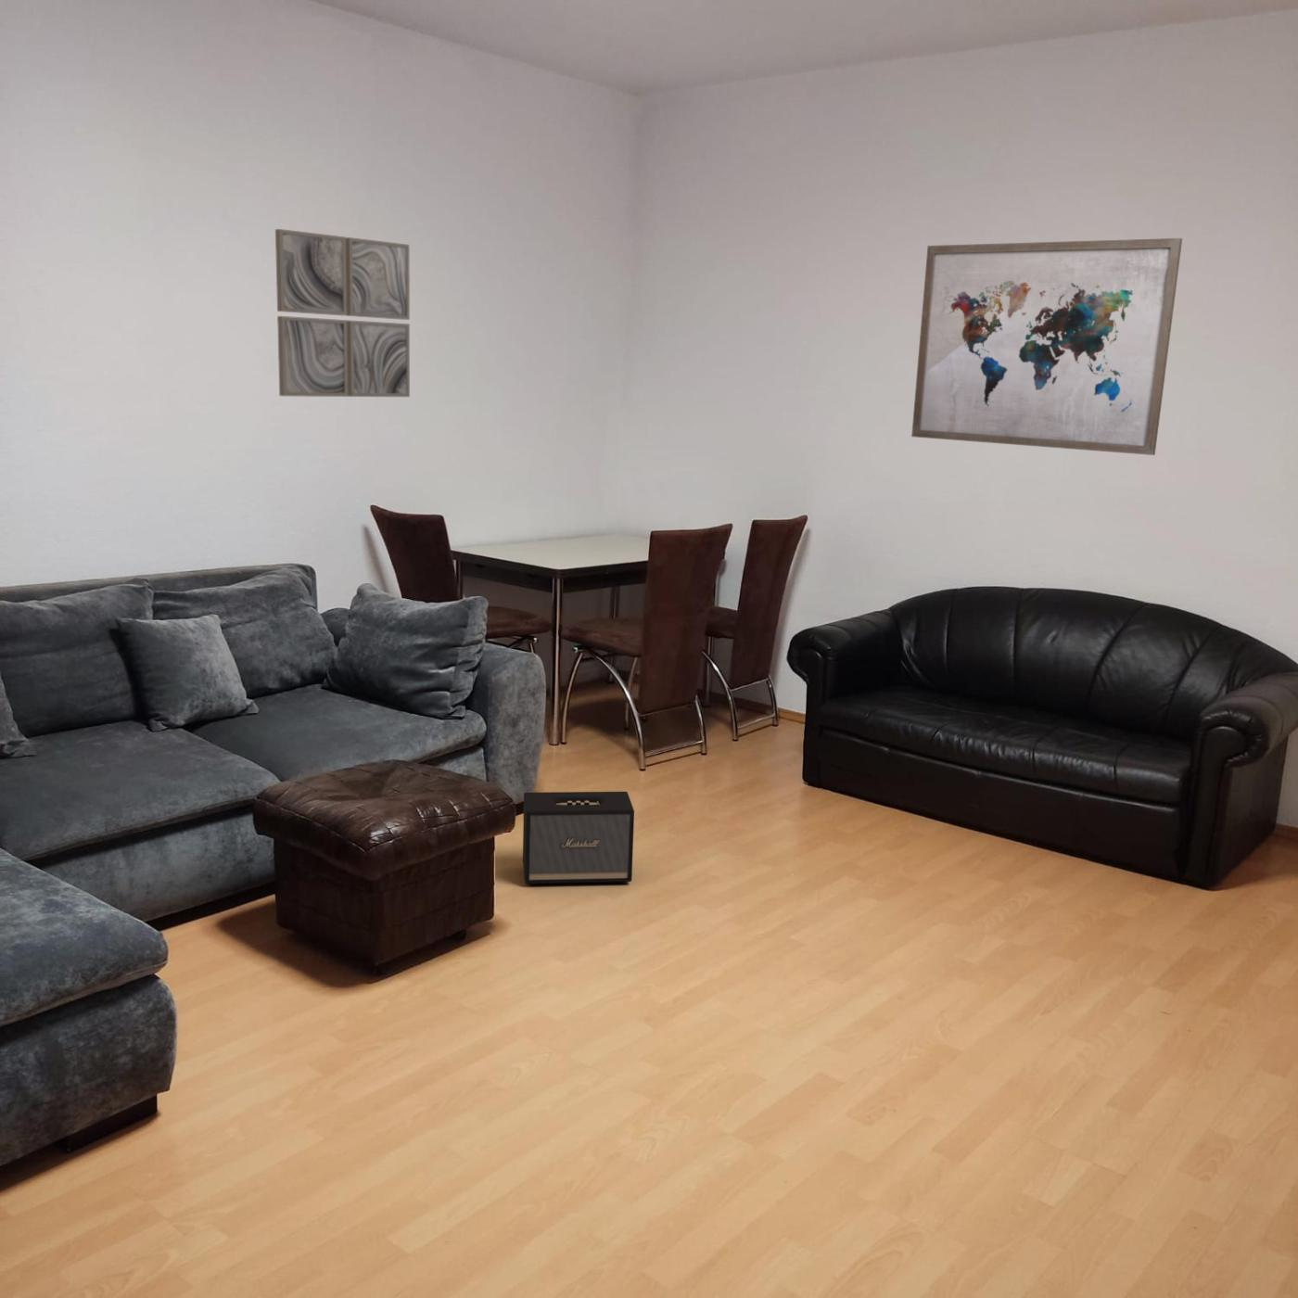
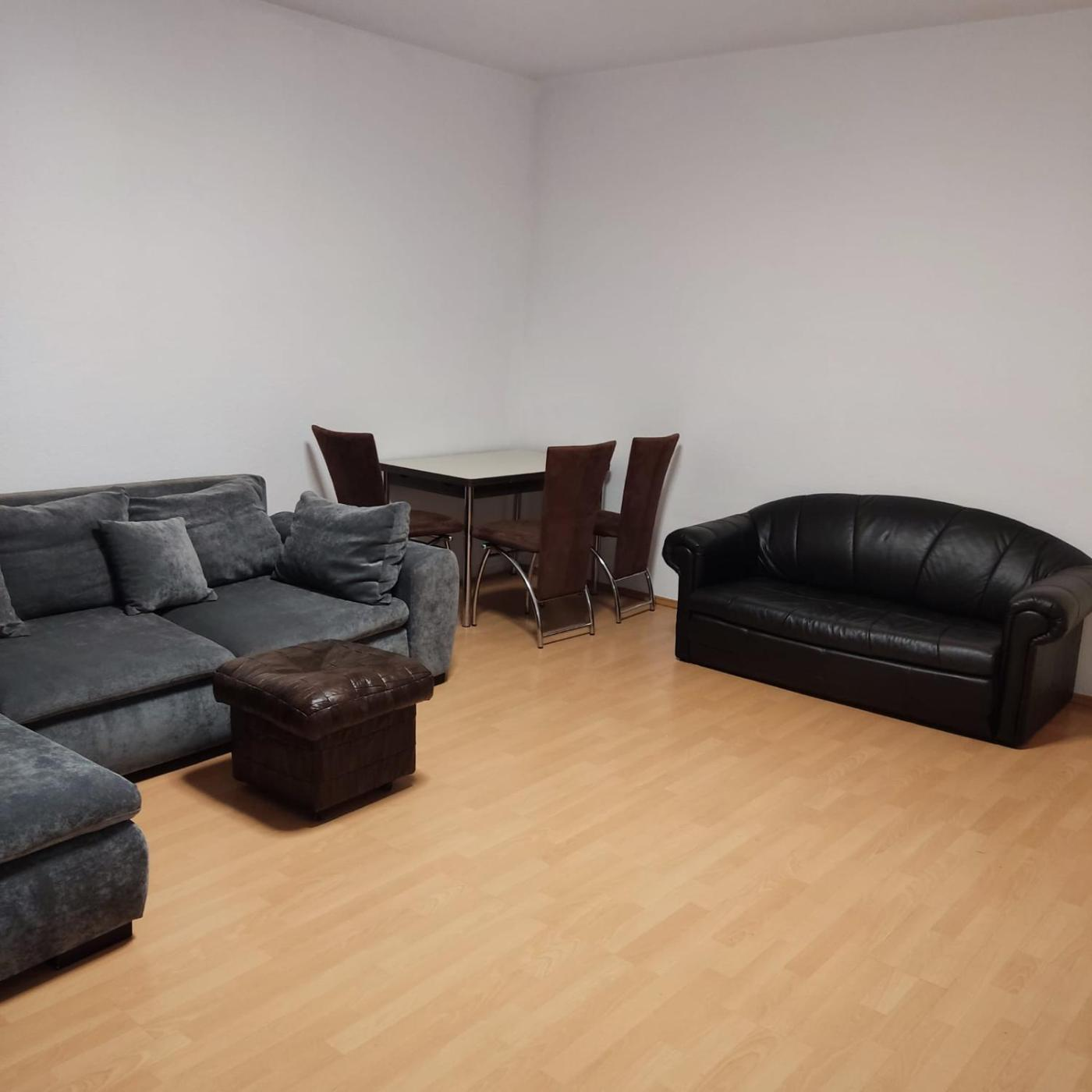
- wall art [911,238,1183,456]
- wall art [275,228,411,398]
- speaker [522,790,635,887]
